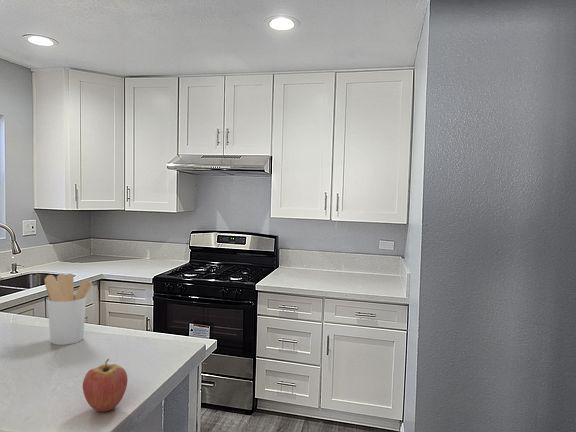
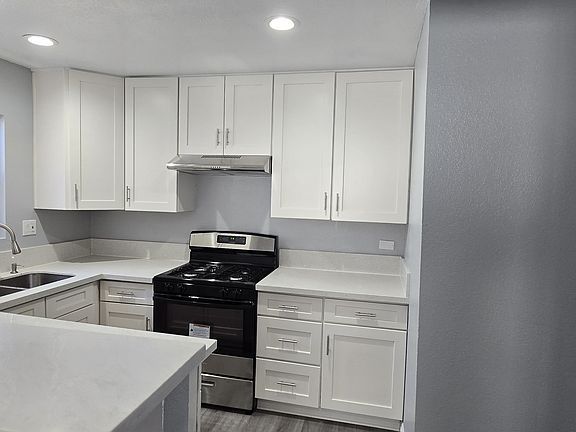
- utensil holder [44,273,93,346]
- fruit [82,358,129,413]
